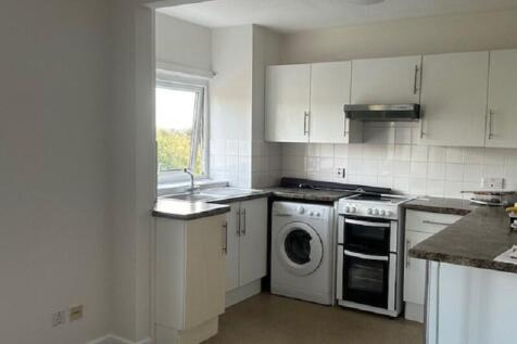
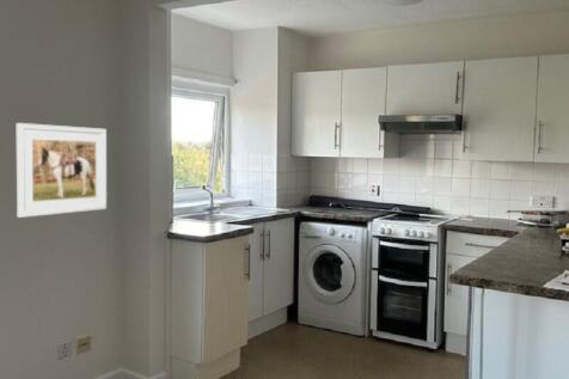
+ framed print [16,122,108,219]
